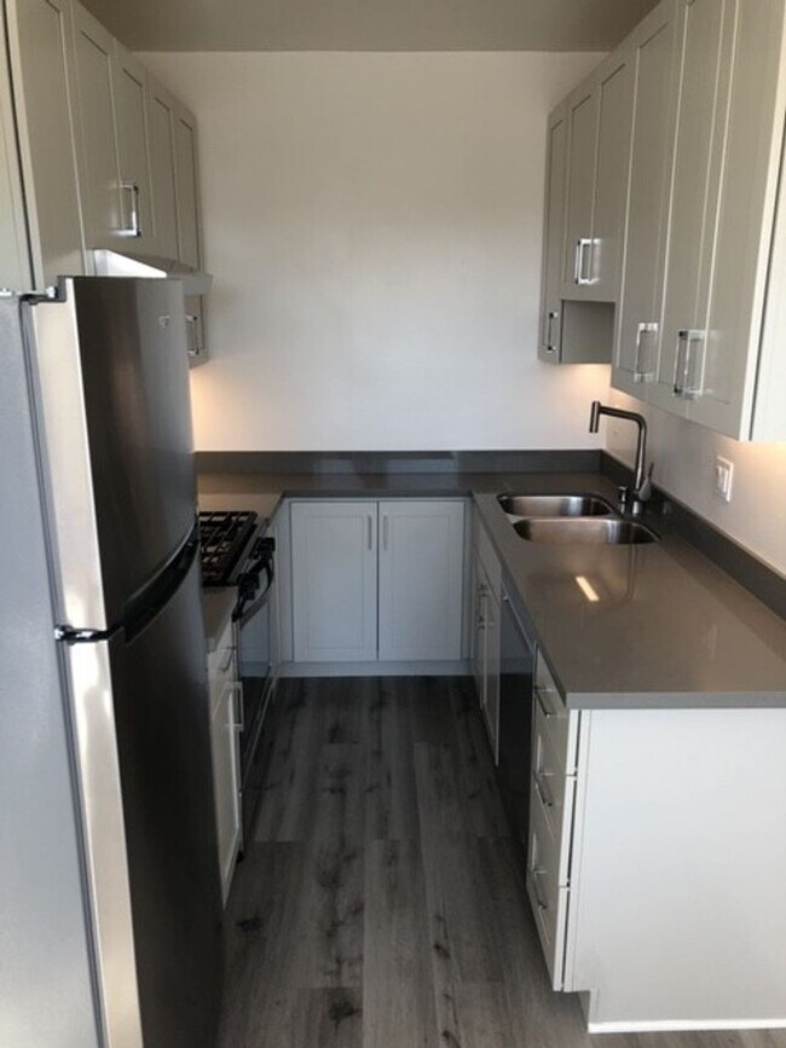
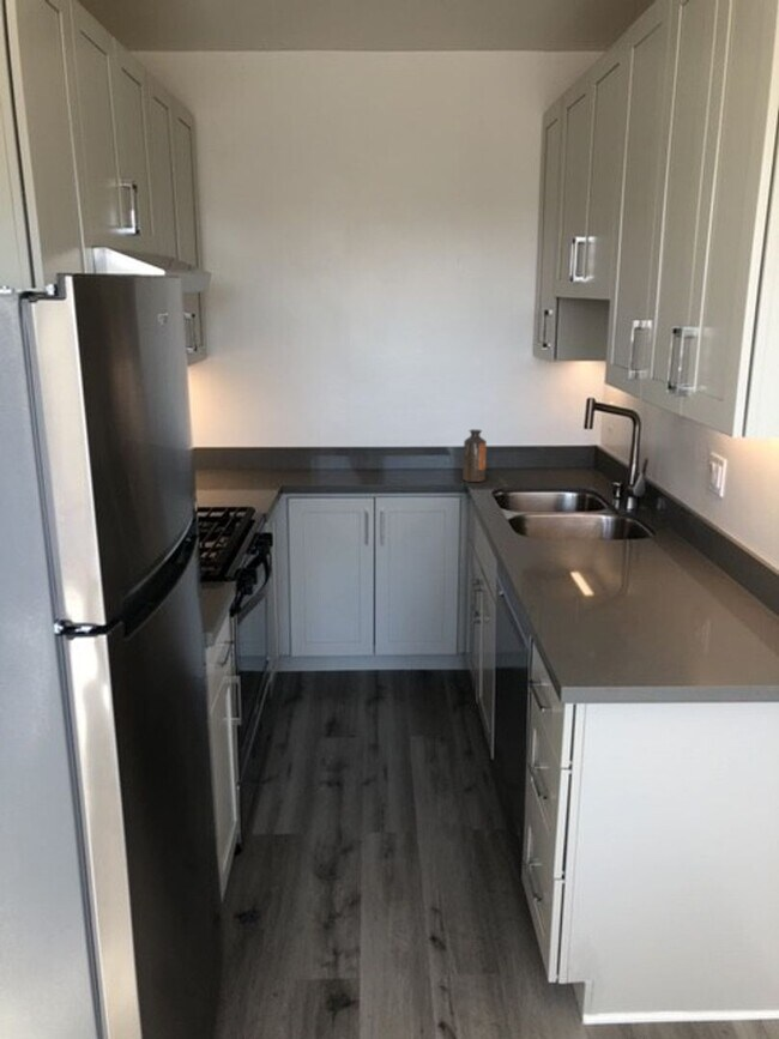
+ bottle [461,428,488,483]
